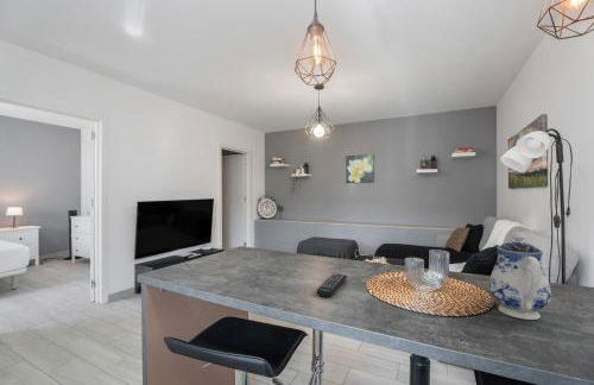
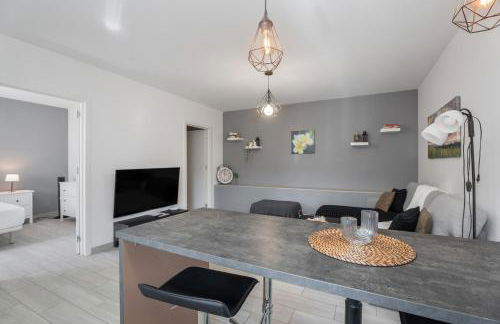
- remote control [316,273,348,298]
- teapot [488,231,552,321]
